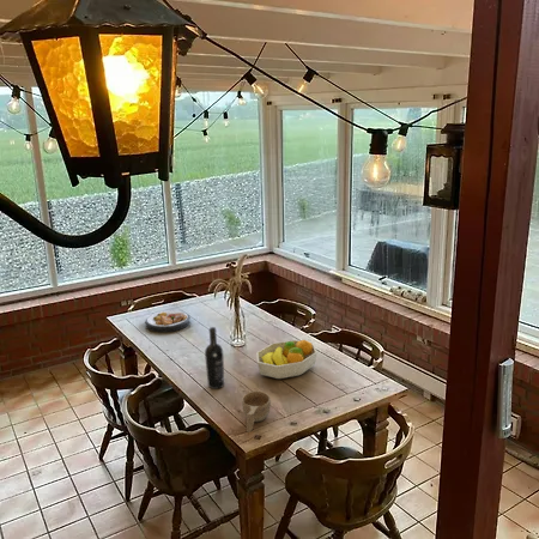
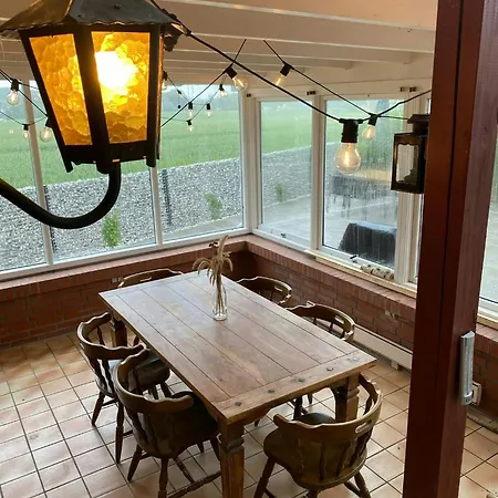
- plate [144,309,192,333]
- wine bottle [204,326,225,390]
- fruit bowl [255,339,319,380]
- cup [241,389,272,434]
